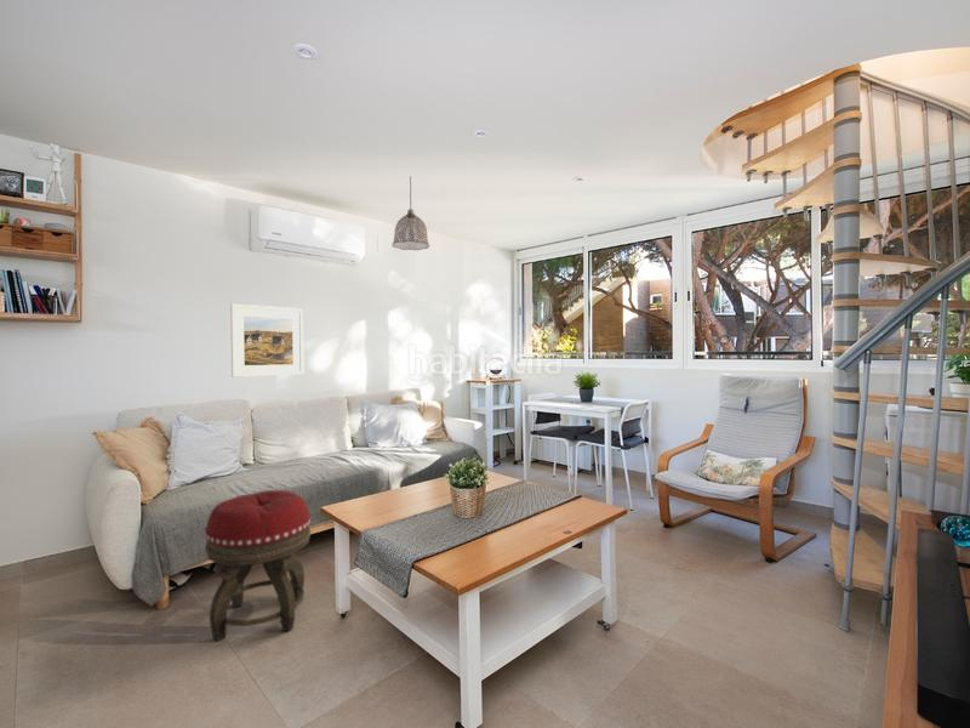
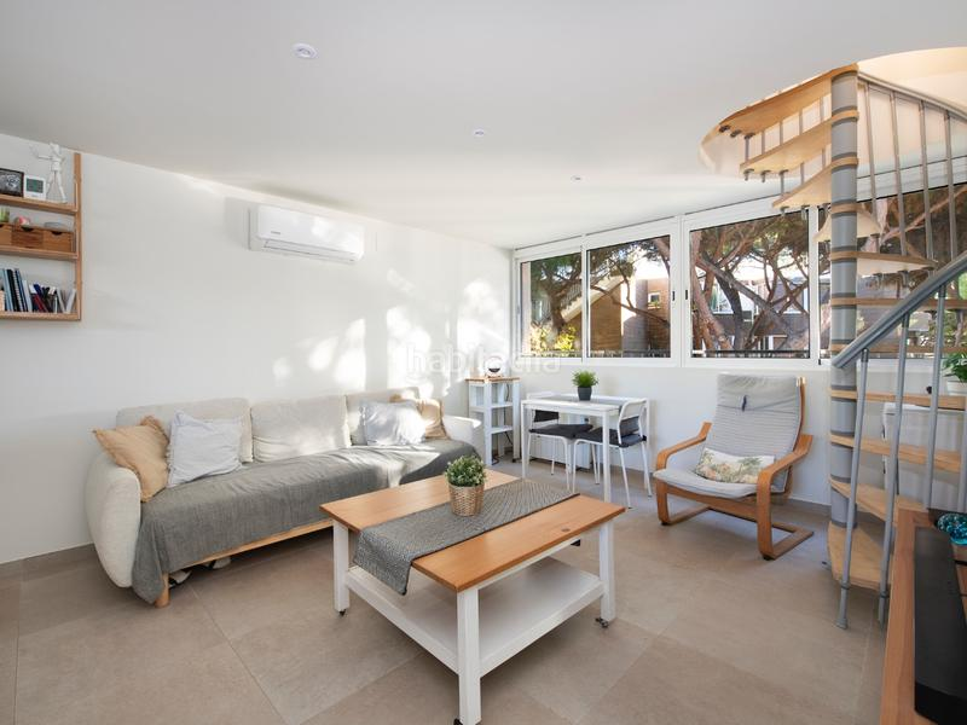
- pendant lamp [390,175,430,251]
- footstool [204,489,312,642]
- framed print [229,303,304,379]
